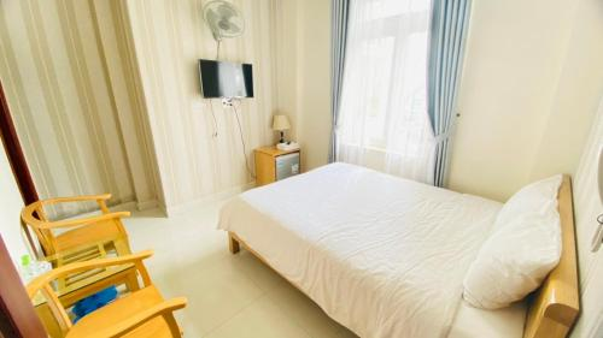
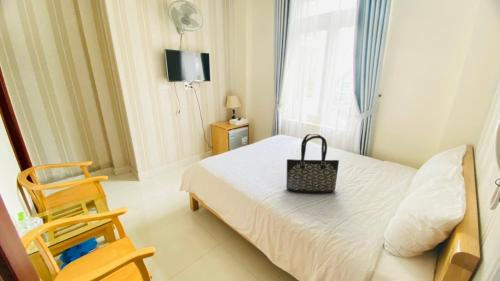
+ tote bag [286,133,340,194]
